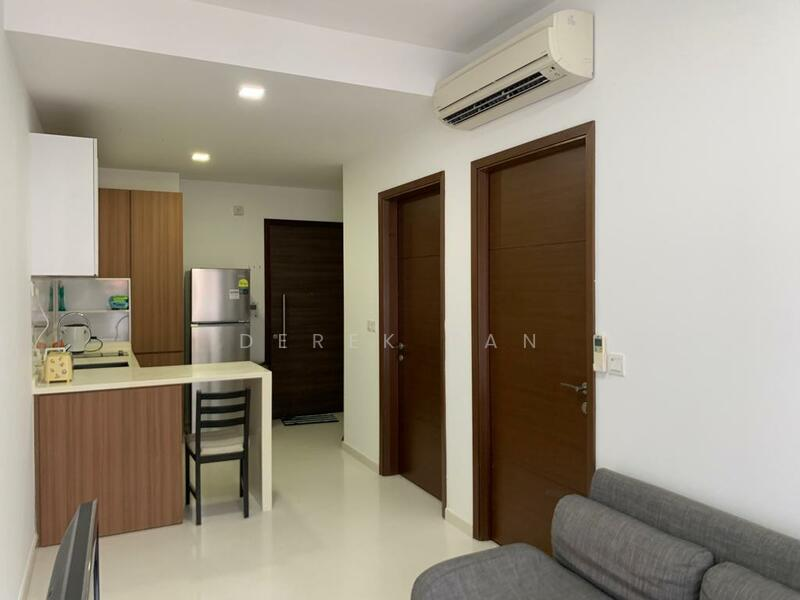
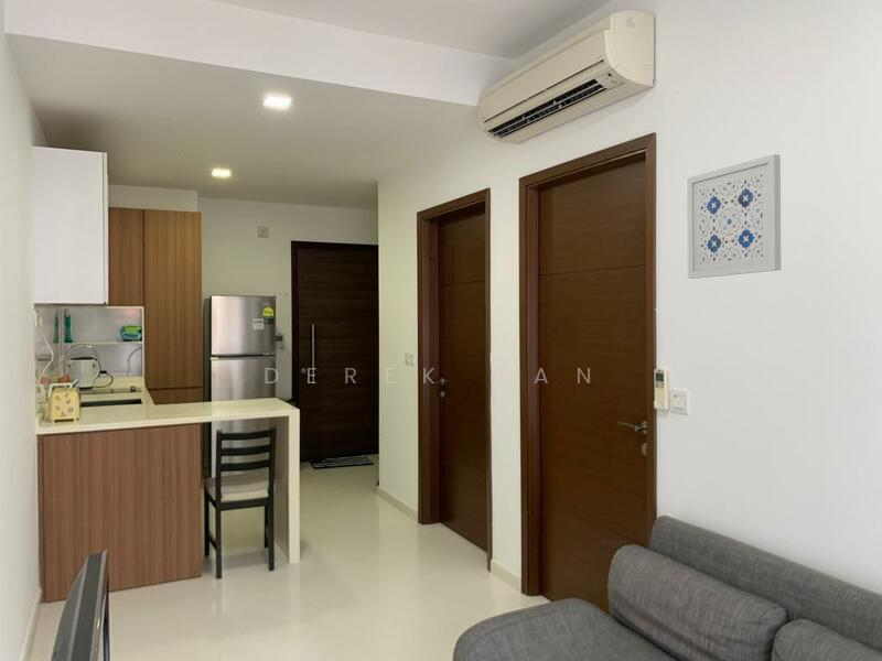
+ wall art [686,153,783,280]
